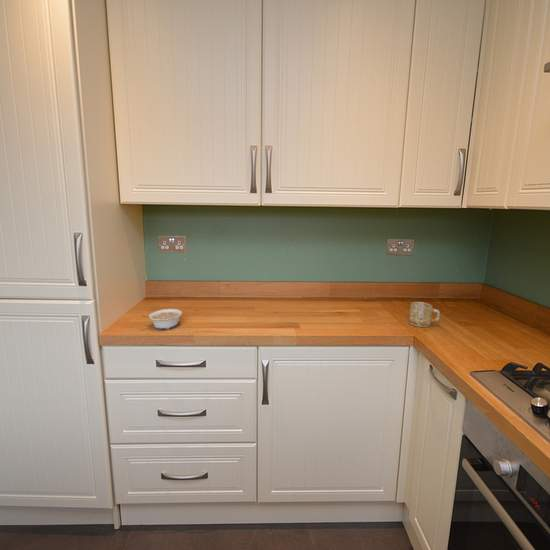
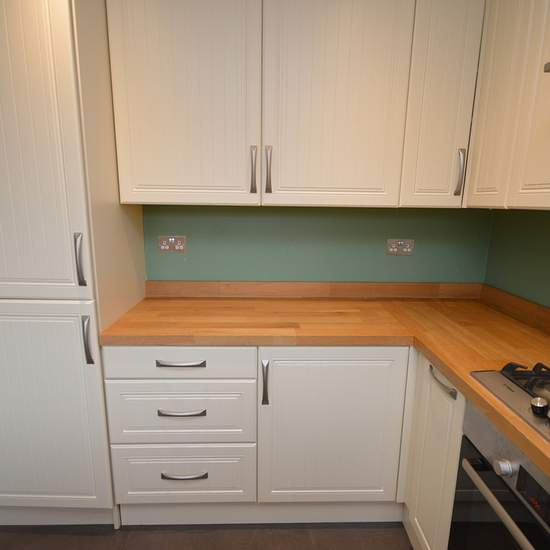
- mug [408,301,441,328]
- legume [141,308,183,330]
